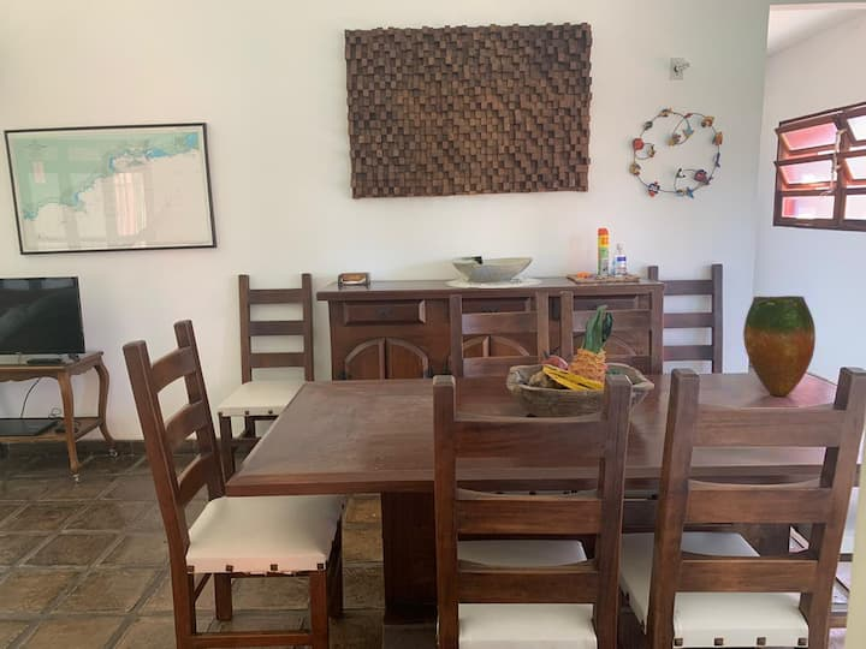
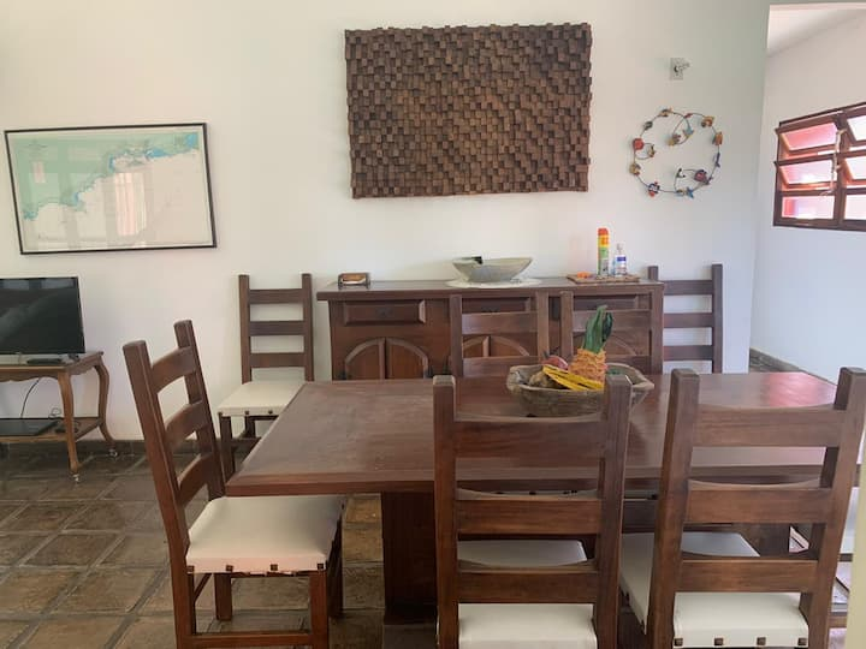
- vase [742,294,817,397]
